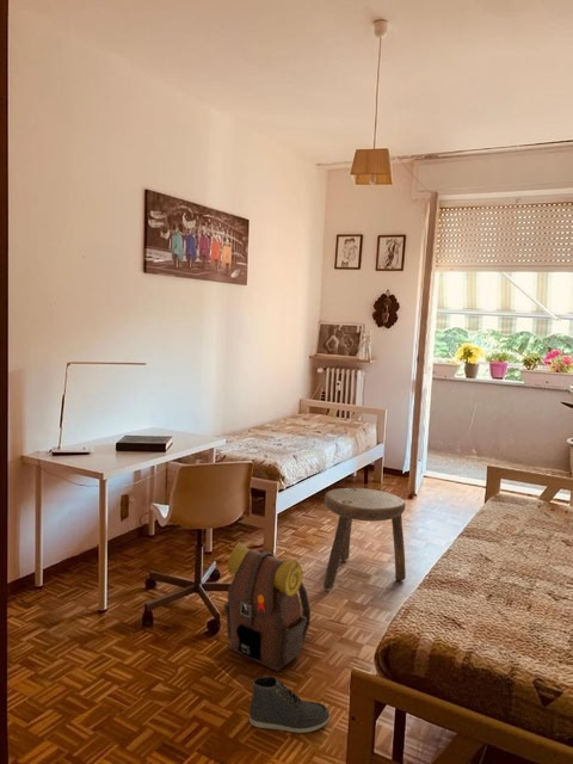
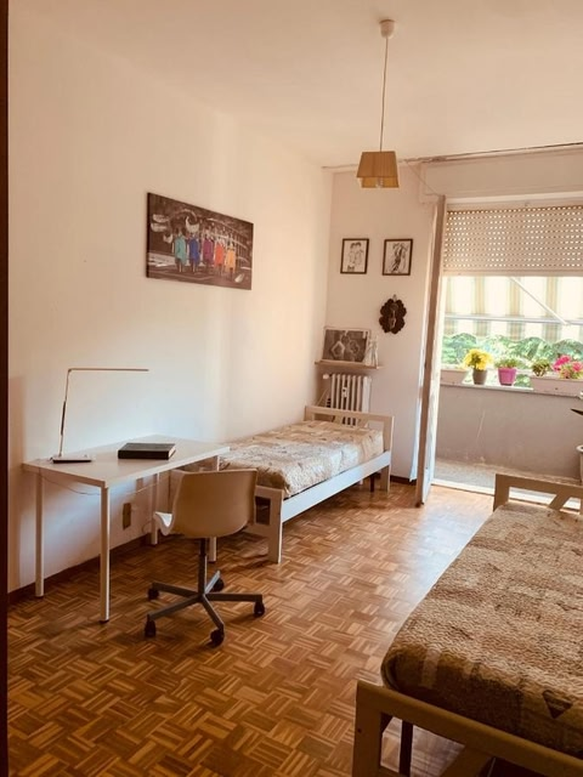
- backpack [222,541,312,672]
- sneaker [248,674,331,734]
- stool [322,487,407,590]
